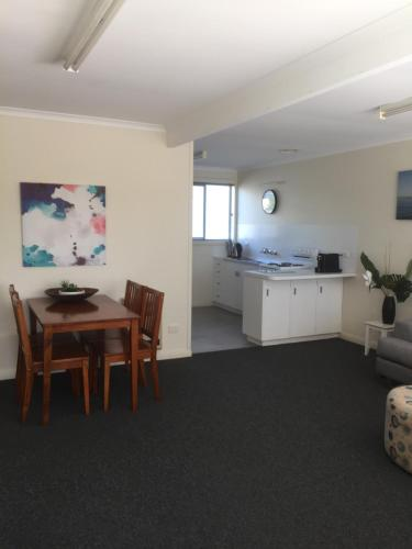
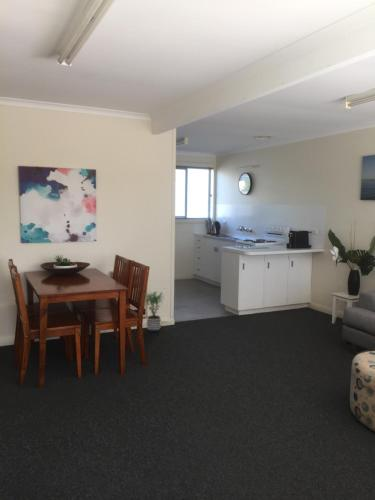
+ potted plant [144,290,165,333]
